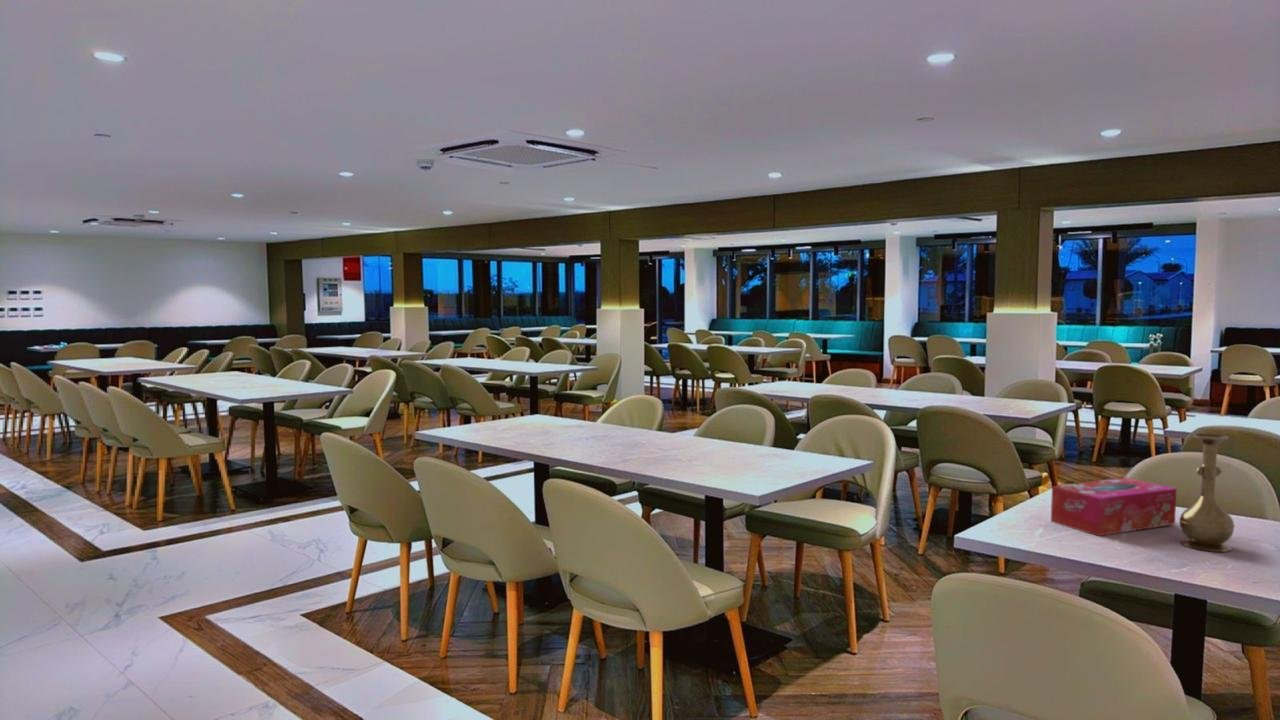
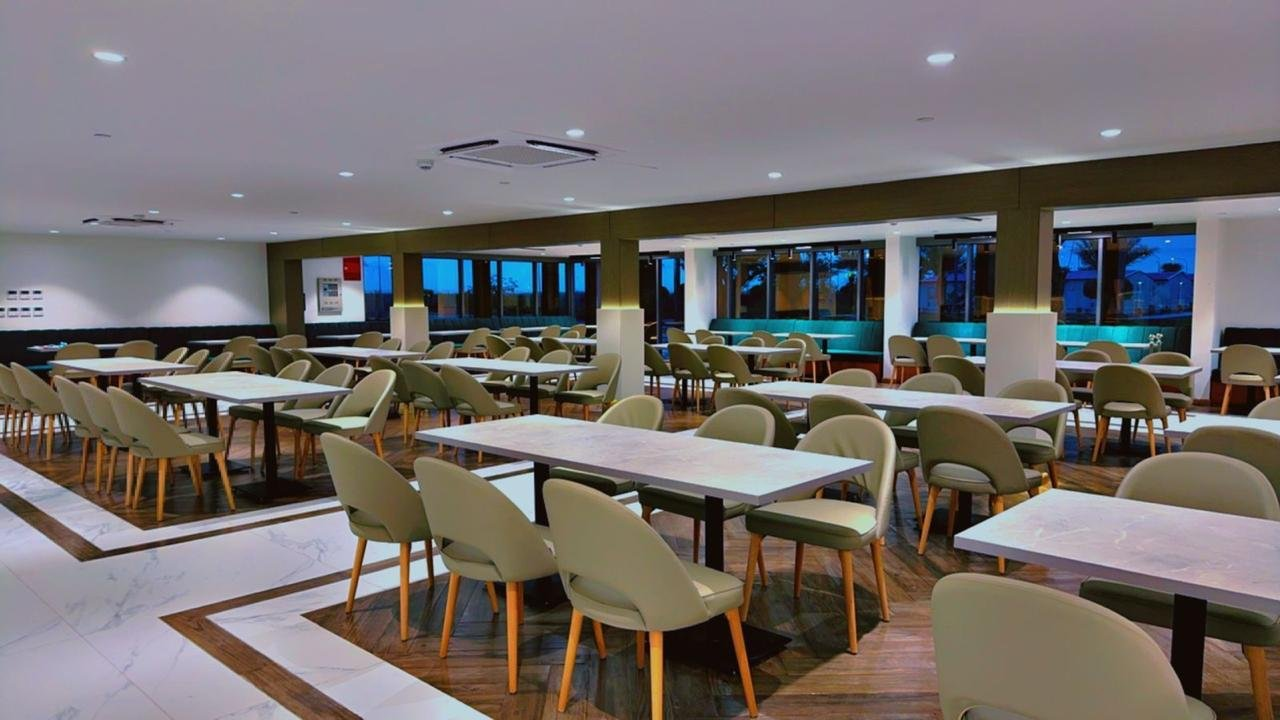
- vase [1178,432,1236,553]
- tissue box [1050,477,1178,537]
